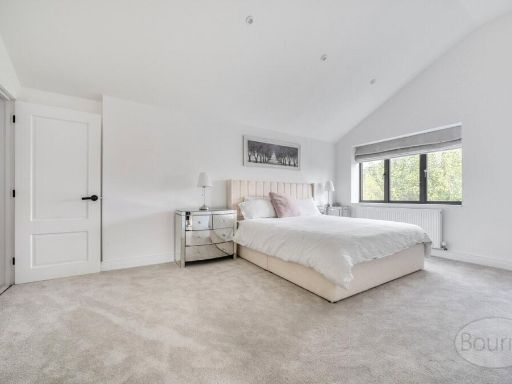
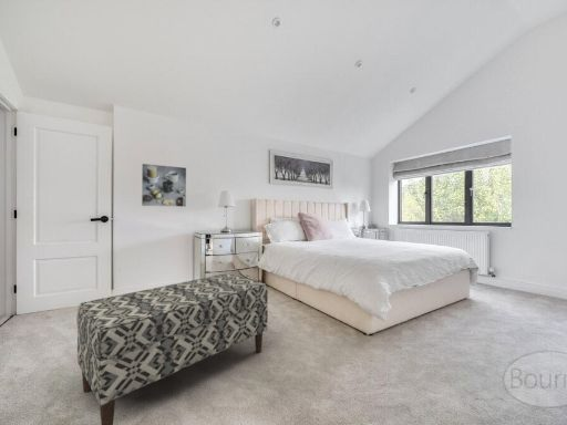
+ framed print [141,163,187,208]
+ bench [75,272,269,425]
